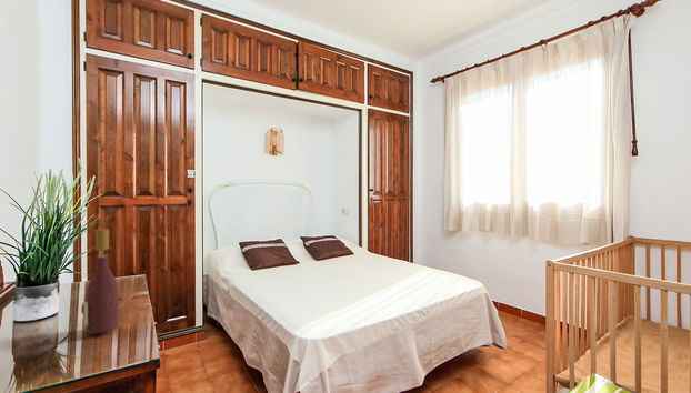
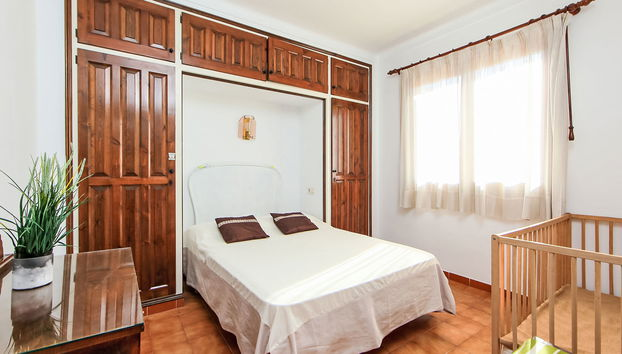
- wine bottle [83,228,120,335]
